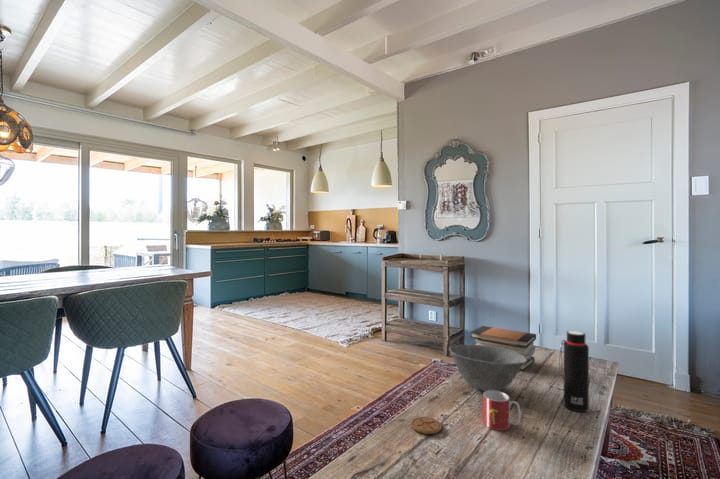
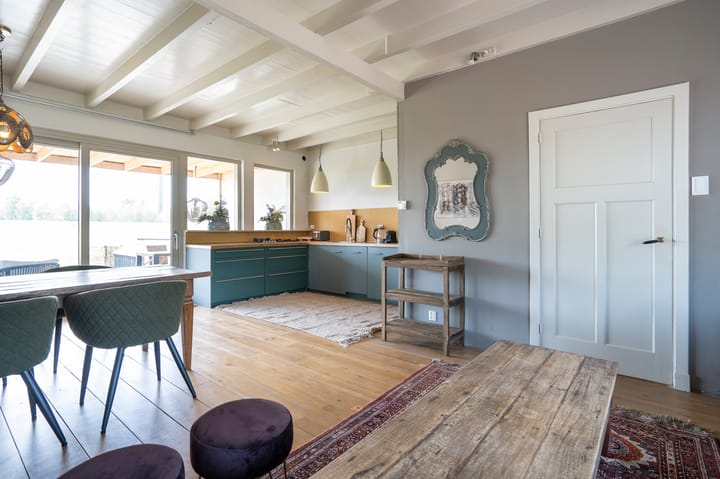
- coaster [410,416,443,435]
- bowl [448,344,527,392]
- book stack [469,325,537,371]
- water bottle [558,330,590,413]
- mug [482,390,522,431]
